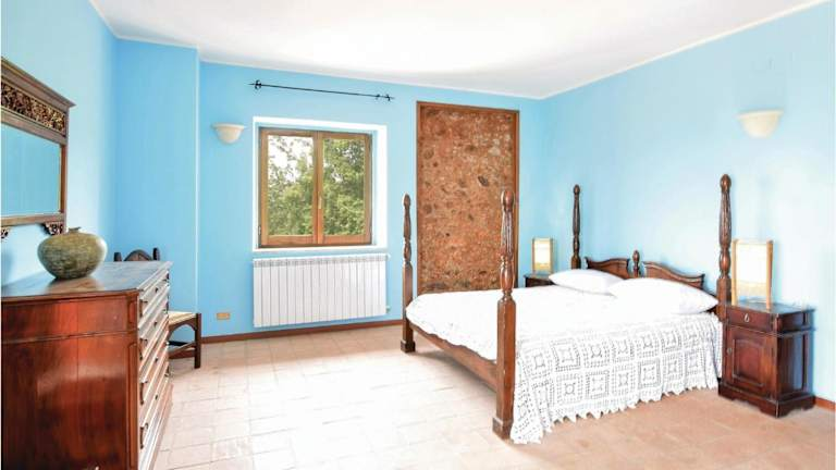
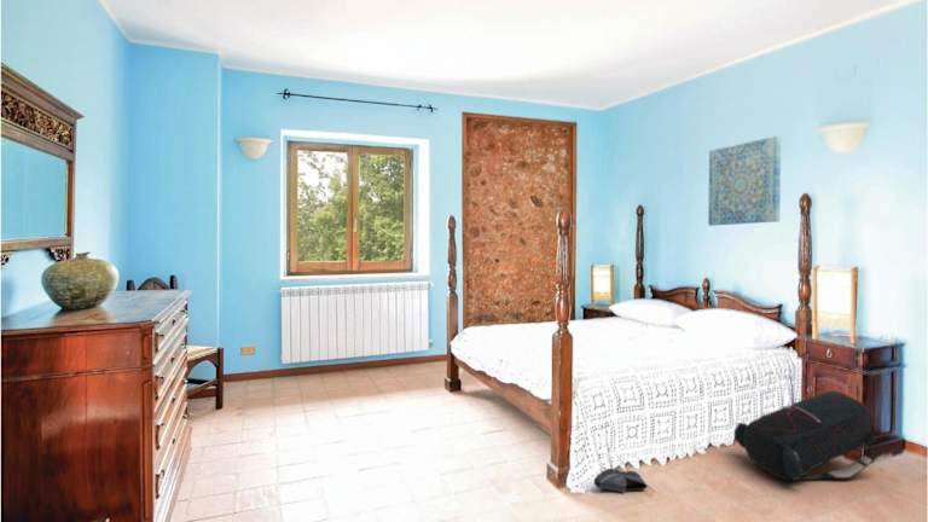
+ wall art [707,134,782,227]
+ backpack [733,389,875,482]
+ shoe [593,468,649,494]
